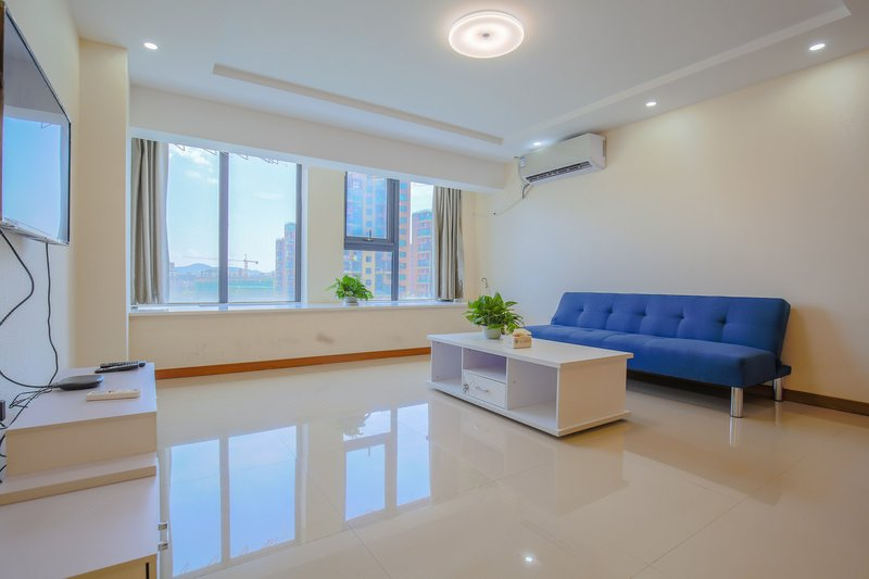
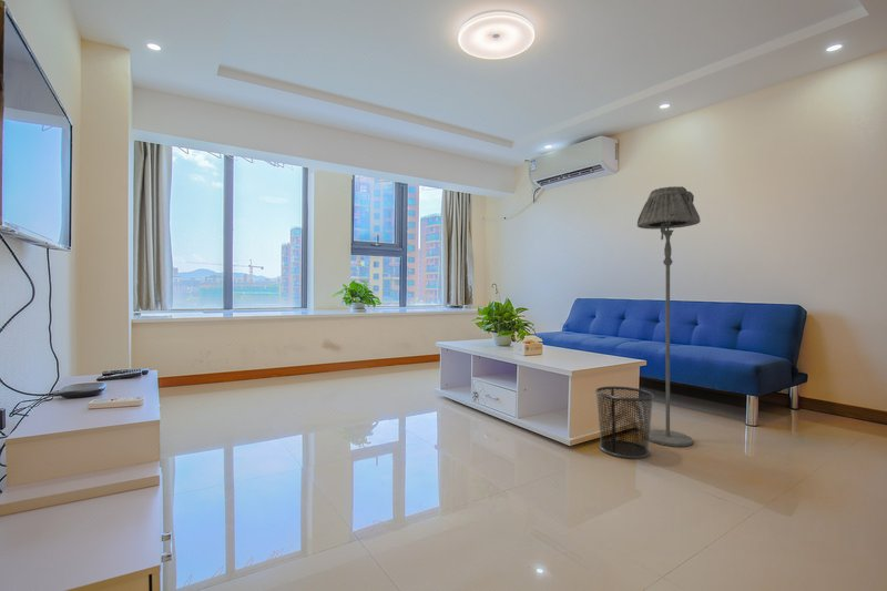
+ floor lamp [636,185,702,448]
+ waste bin [594,386,655,460]
